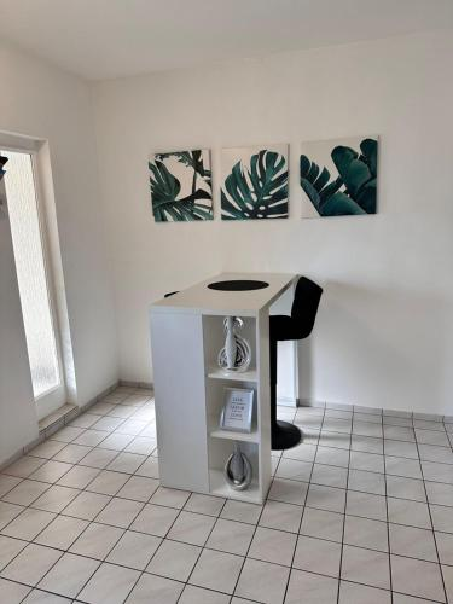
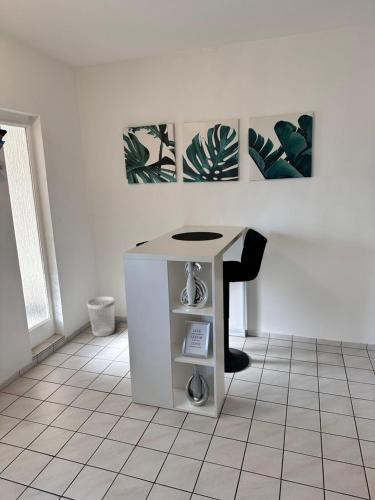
+ wastebasket [86,296,116,338]
